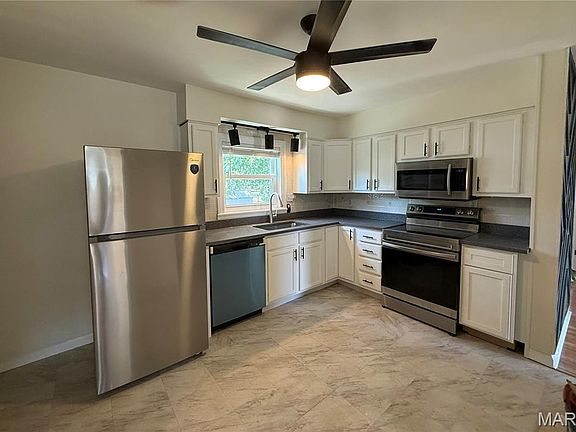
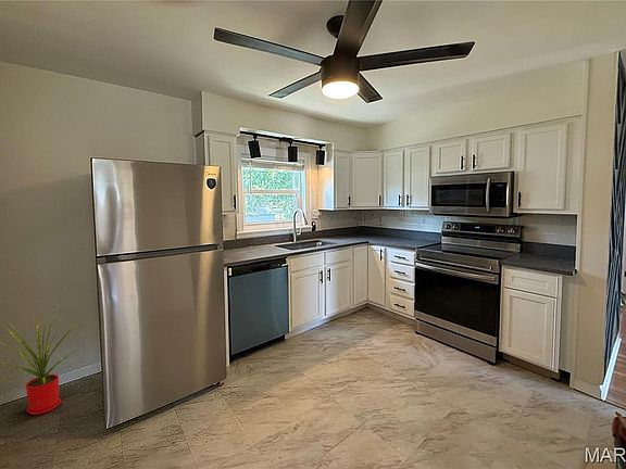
+ house plant [0,310,82,416]
